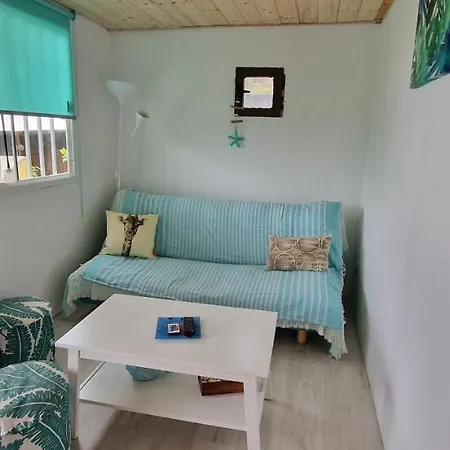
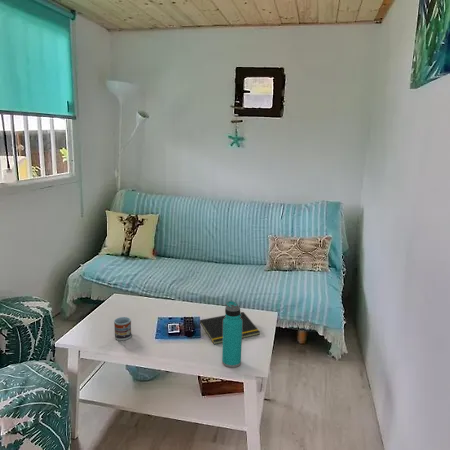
+ notepad [198,311,261,345]
+ water bottle [221,300,243,368]
+ cup [113,316,132,341]
